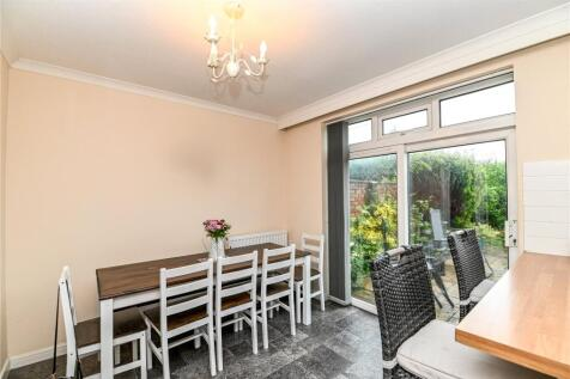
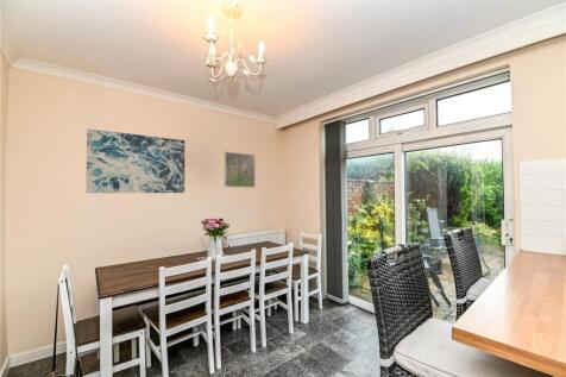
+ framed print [224,150,257,189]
+ wall art [86,127,187,194]
